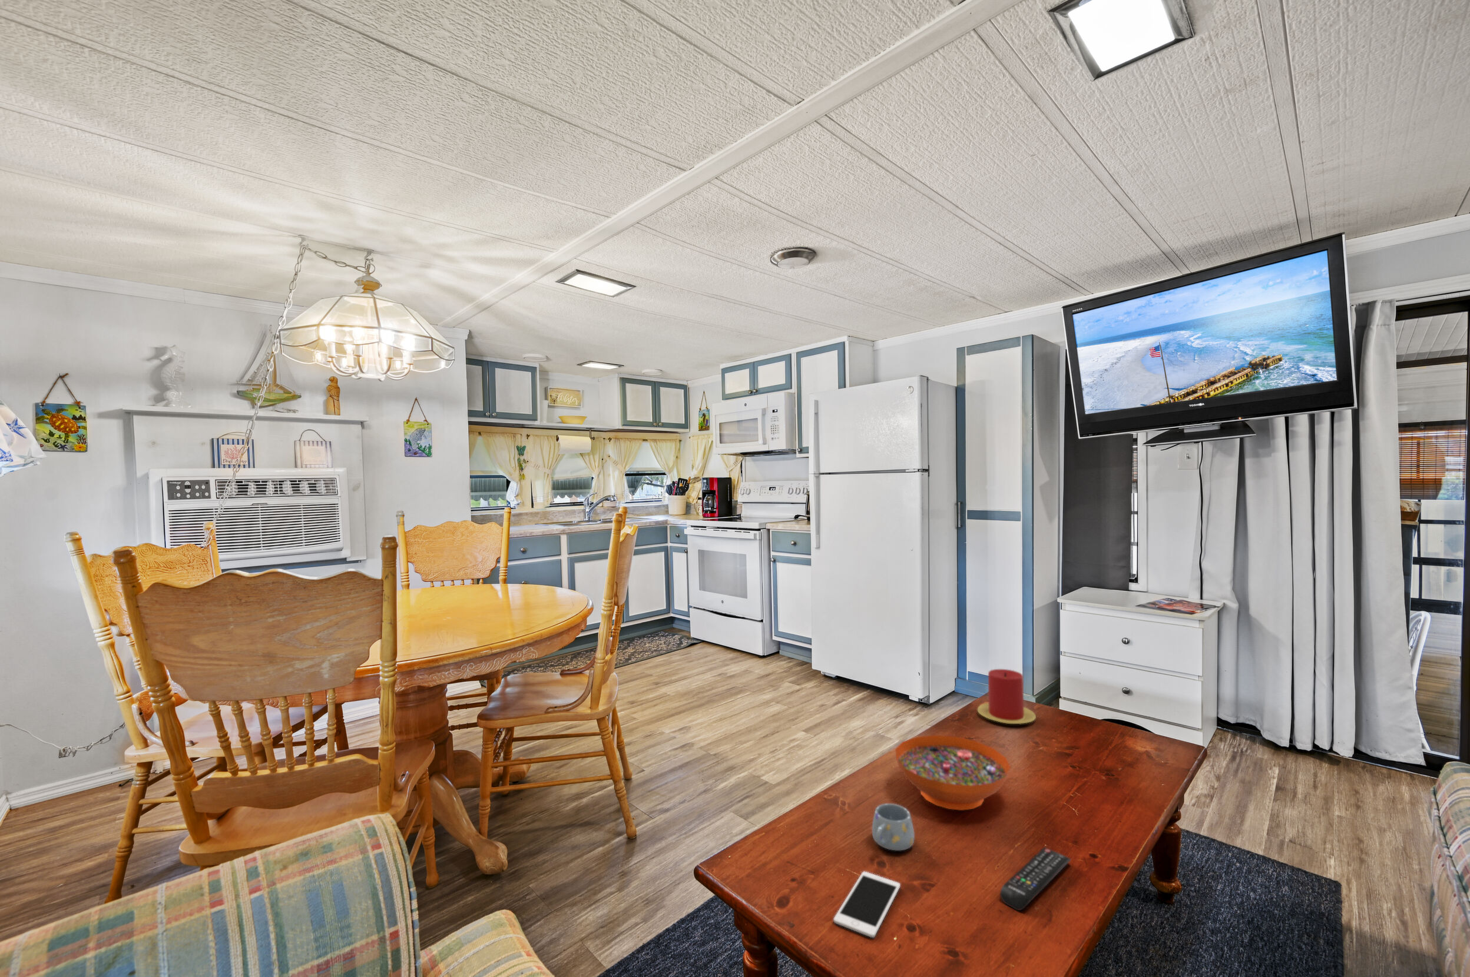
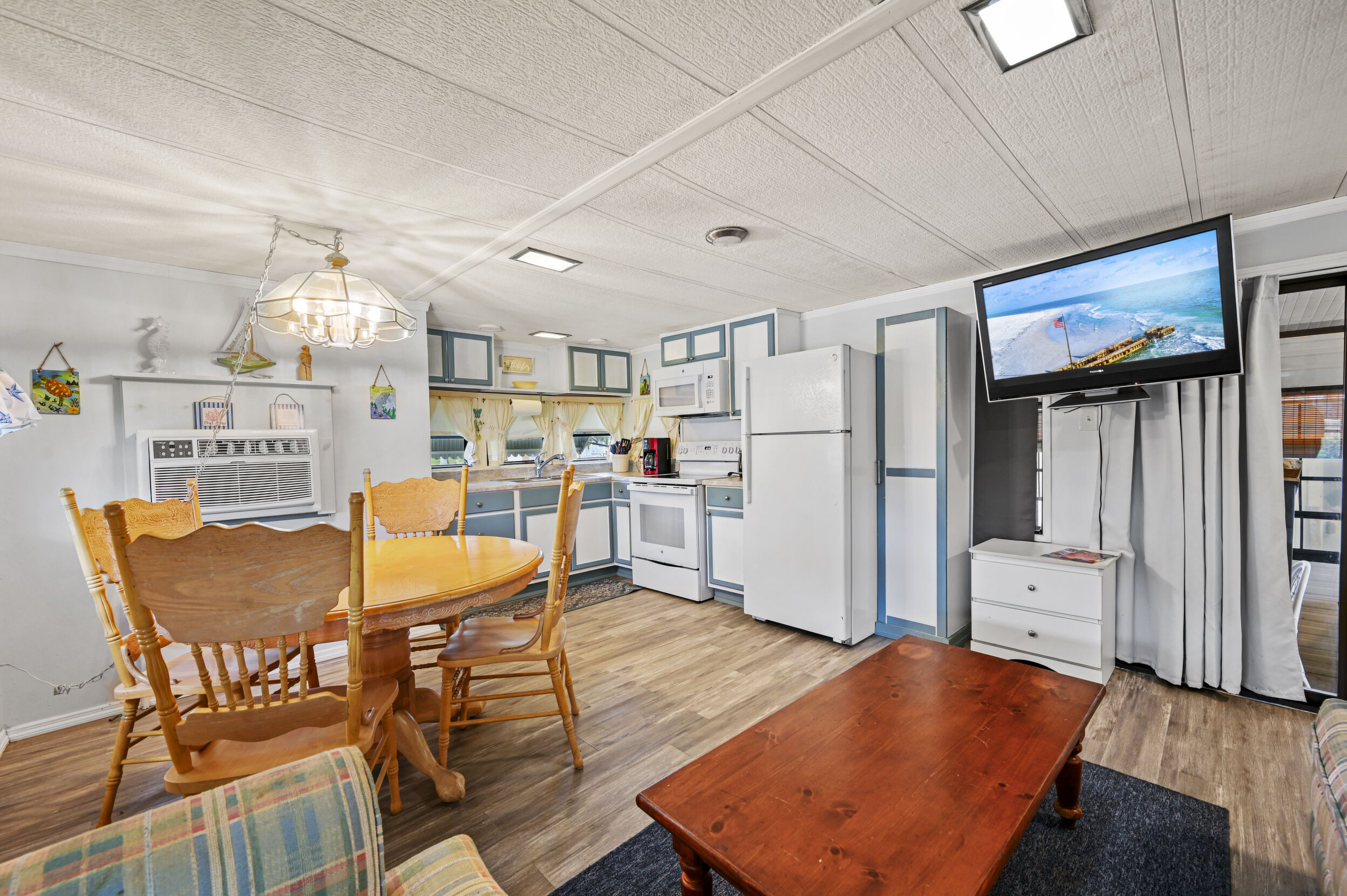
- candle [977,668,1037,724]
- decorative bowl [895,735,1012,811]
- cell phone [833,871,901,938]
- remote control [1000,846,1072,912]
- mug [872,803,916,851]
